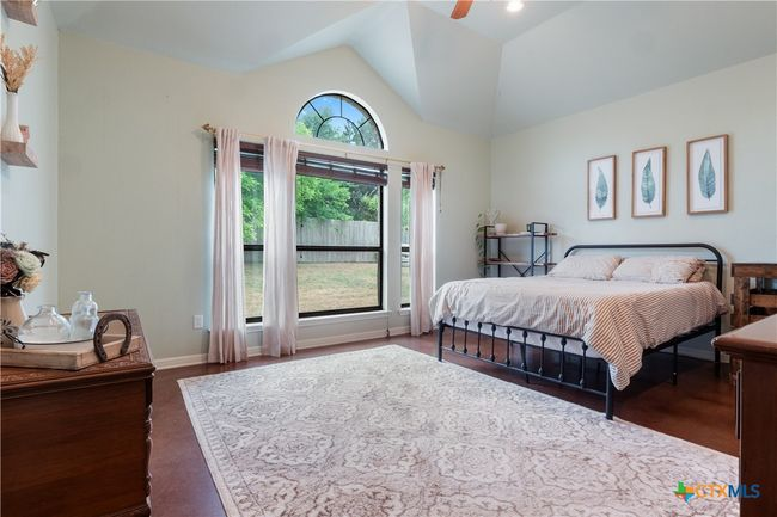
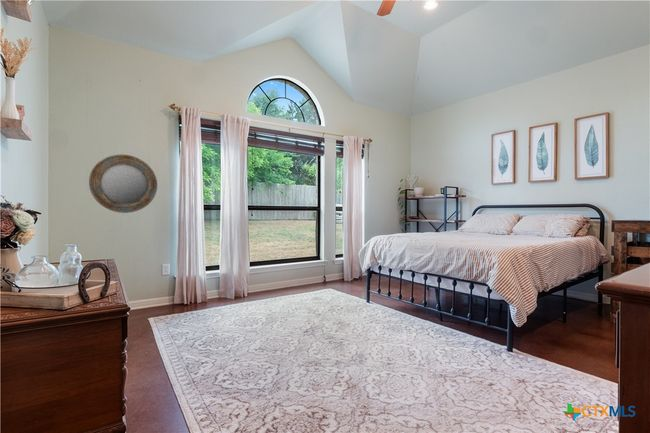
+ home mirror [88,154,158,214]
